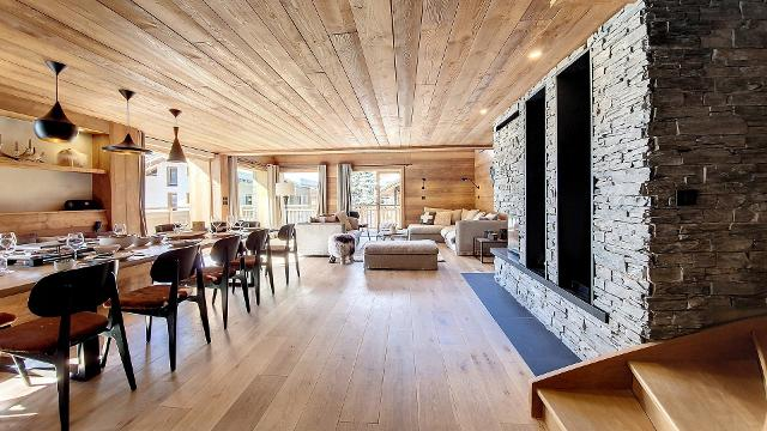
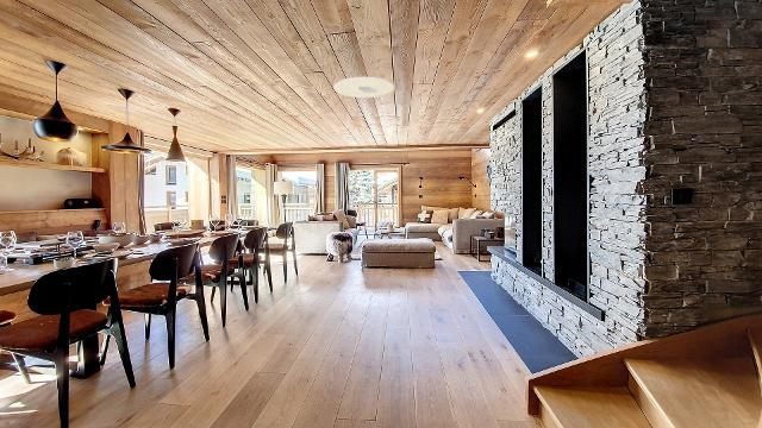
+ ceiling light [332,76,395,99]
